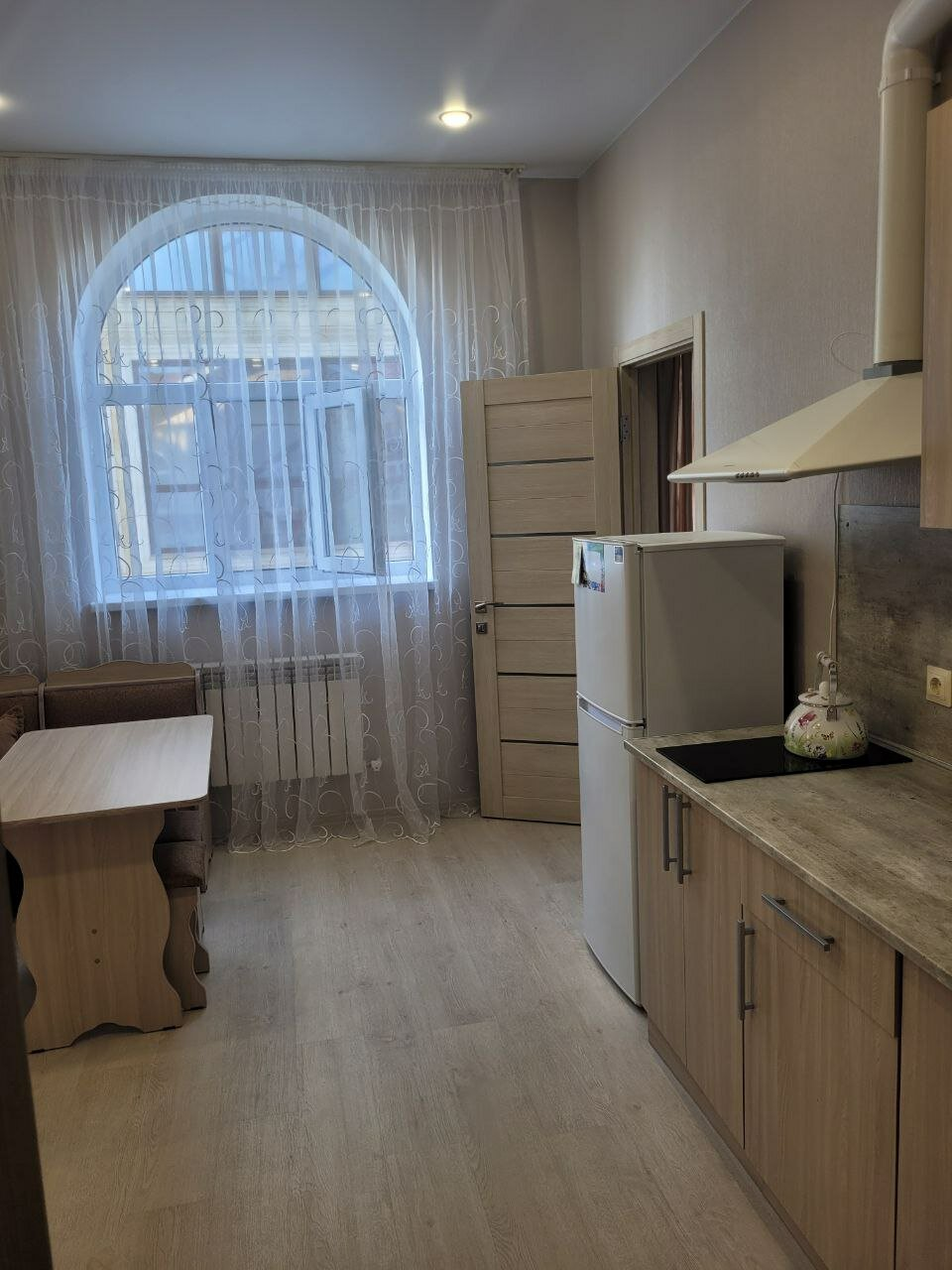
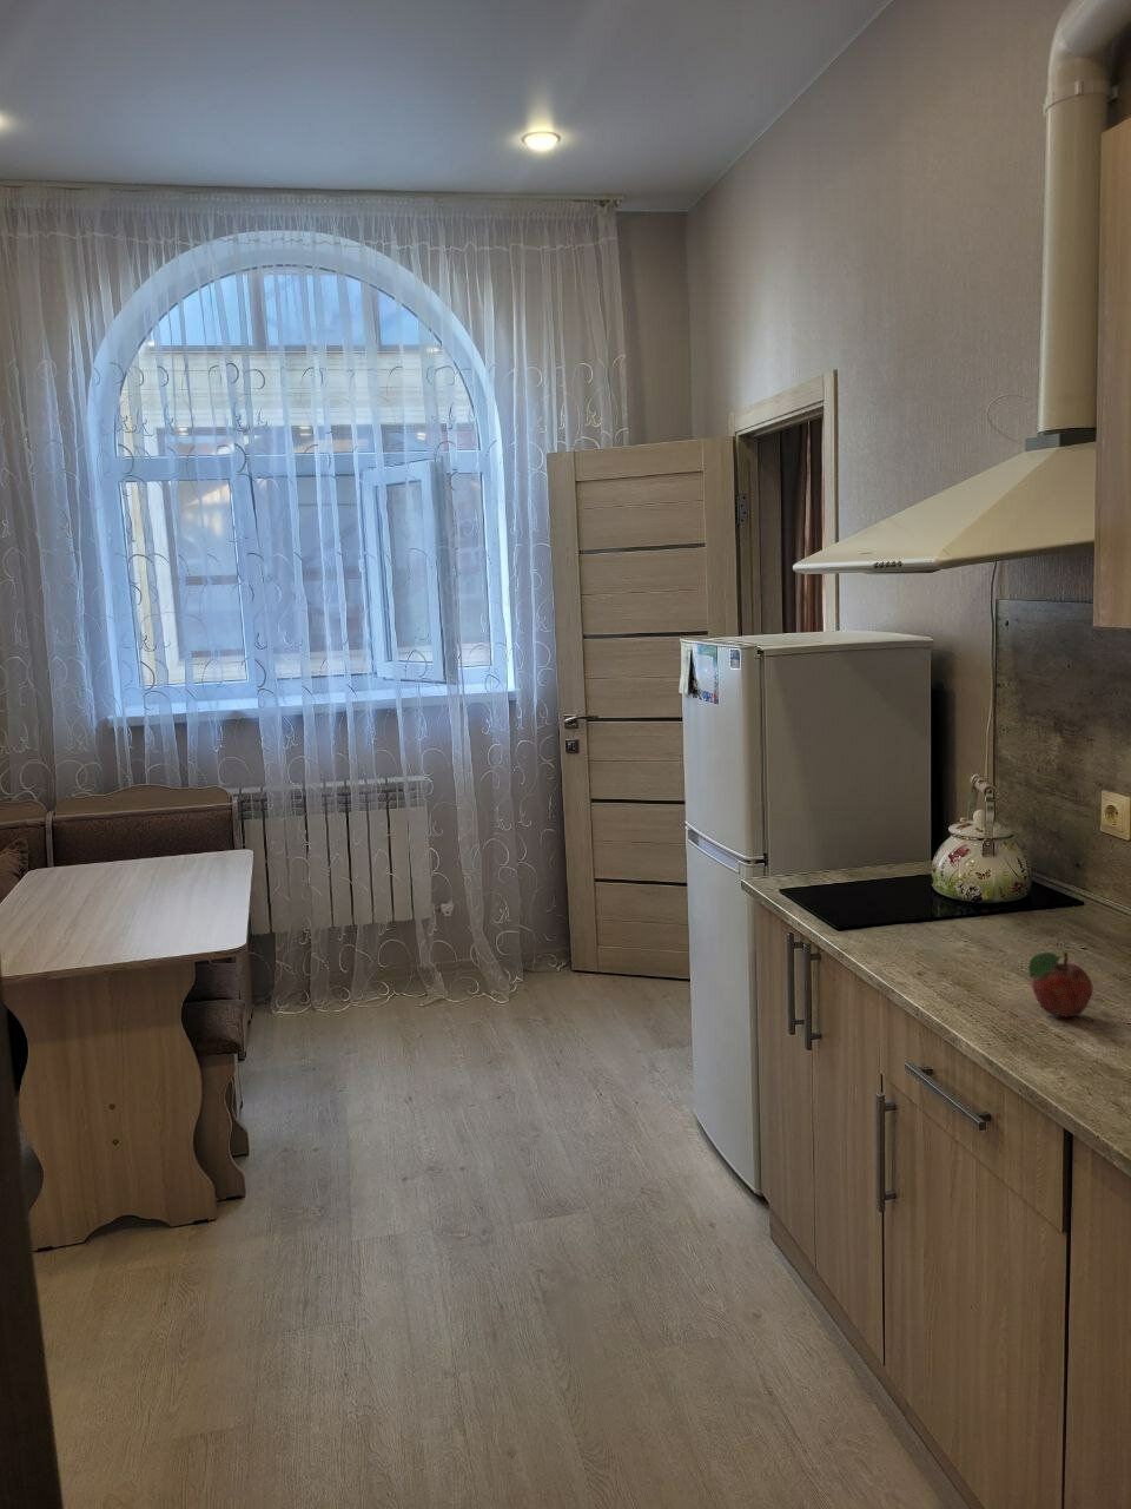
+ fruit [1028,952,1093,1018]
